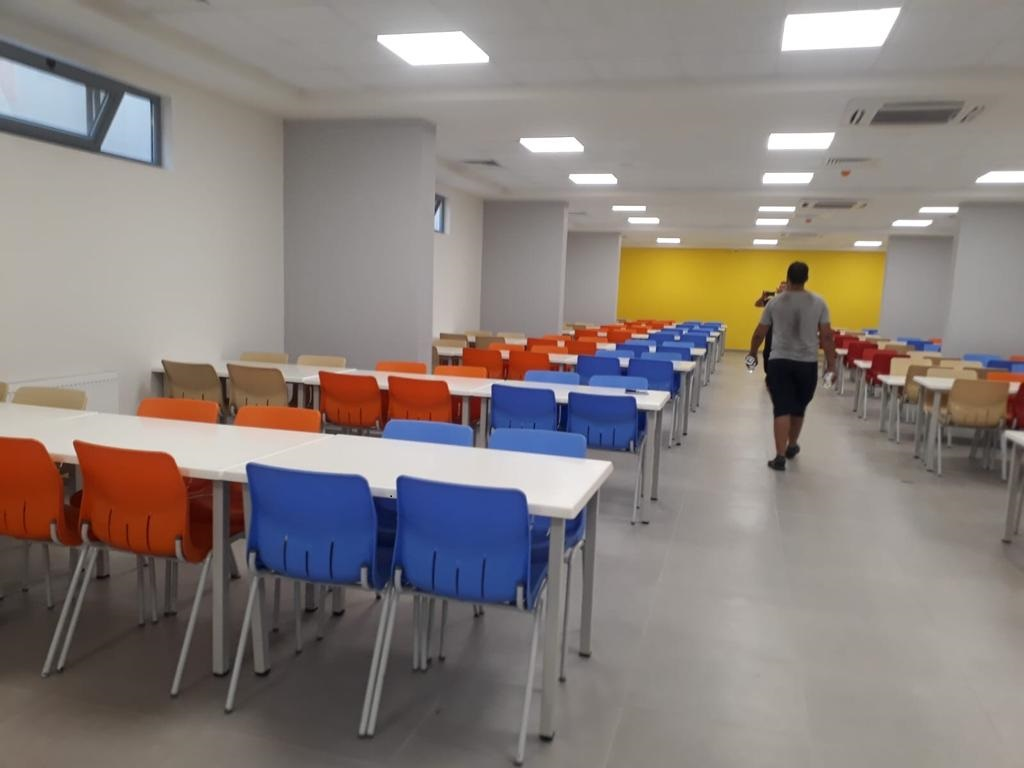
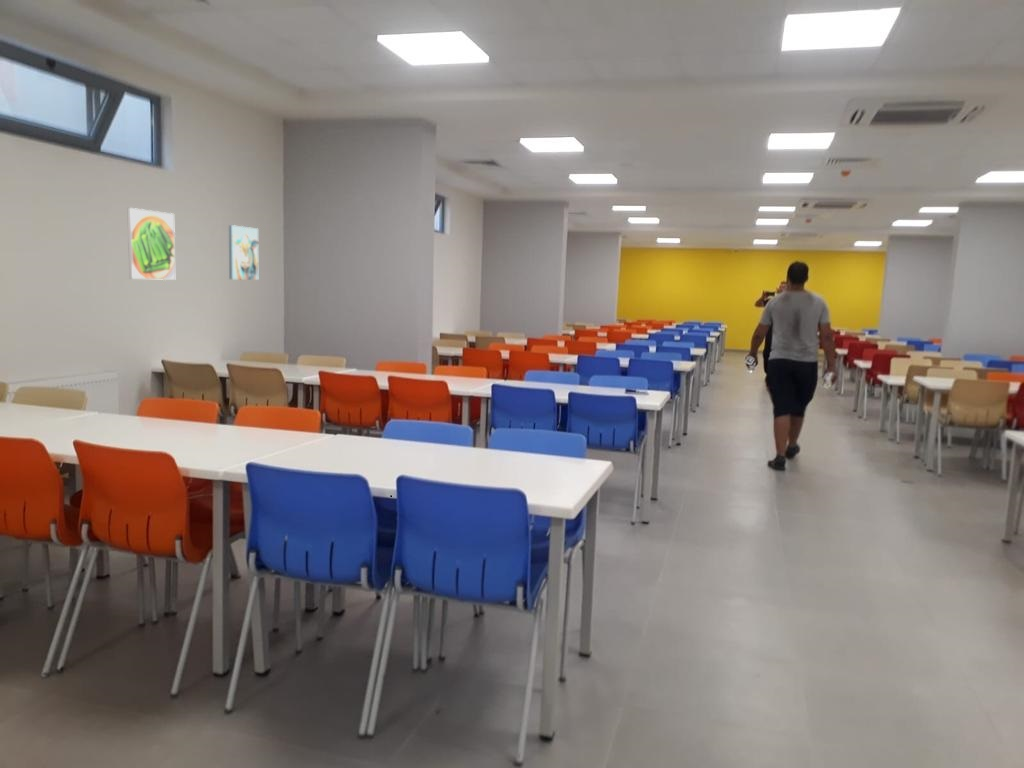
+ wall art [228,224,259,281]
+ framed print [127,207,176,281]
